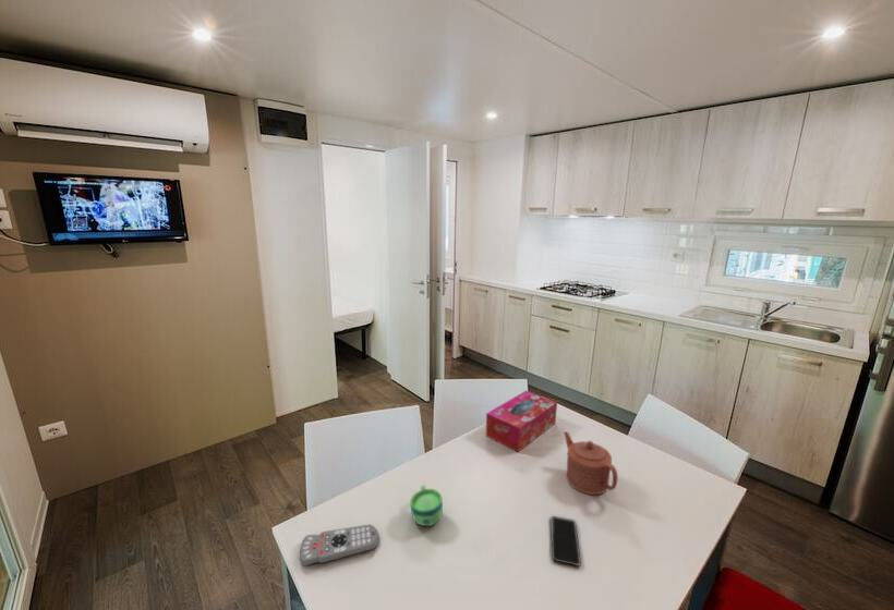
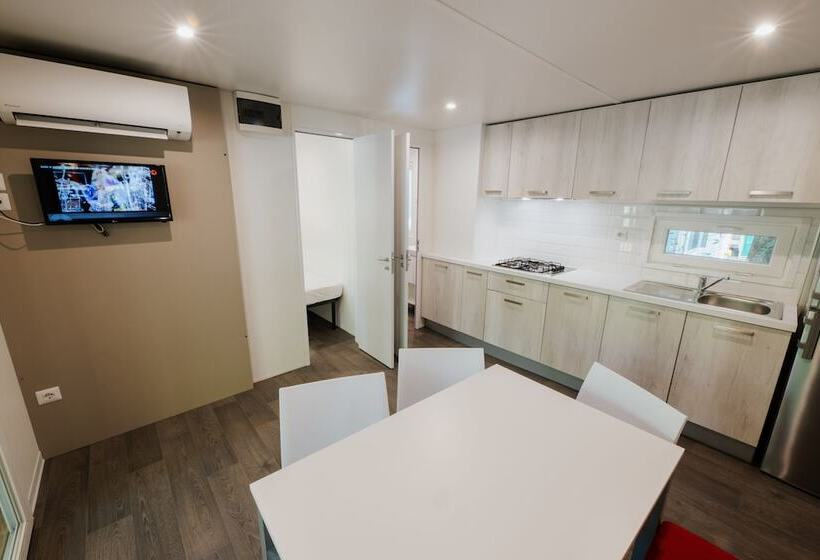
- smartphone [549,515,582,568]
- remote control [299,524,379,568]
- tissue box [484,389,558,453]
- cup [409,484,444,527]
- teapot [563,430,619,496]
